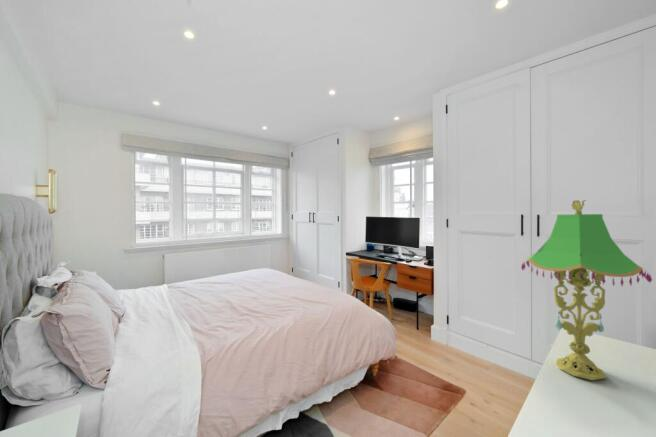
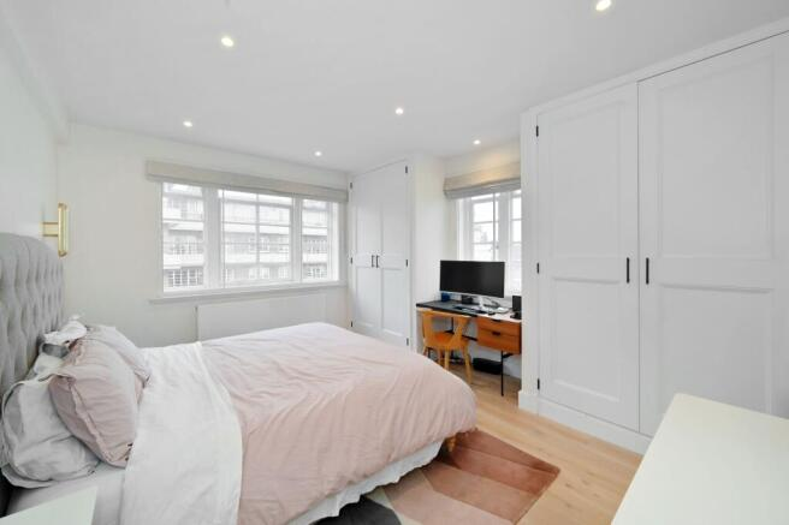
- table lamp [520,199,653,381]
